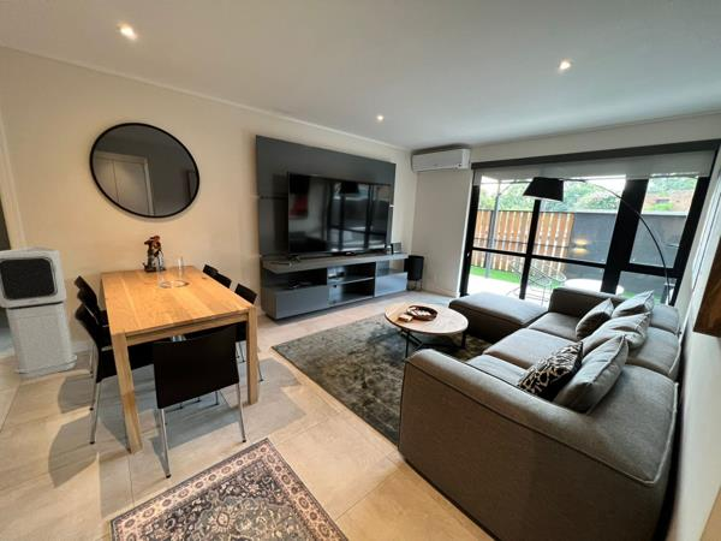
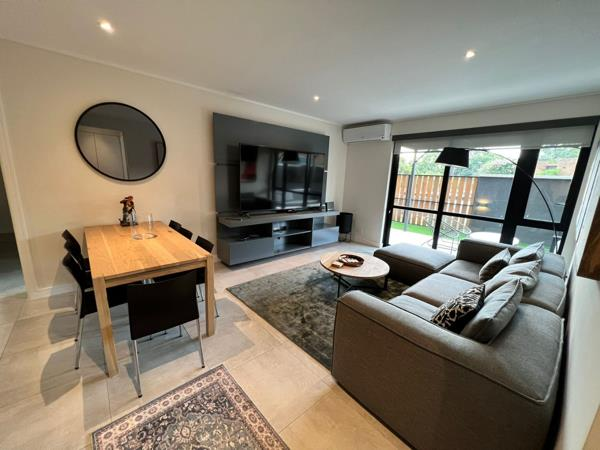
- air purifier [0,245,78,380]
